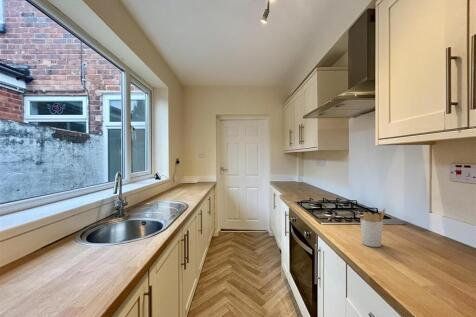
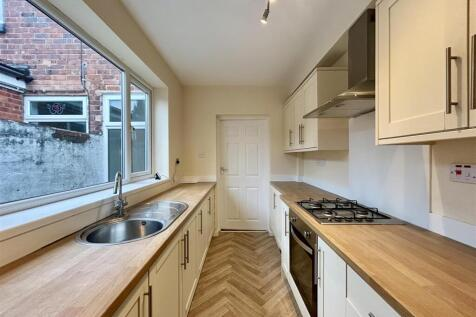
- utensil holder [356,208,386,248]
